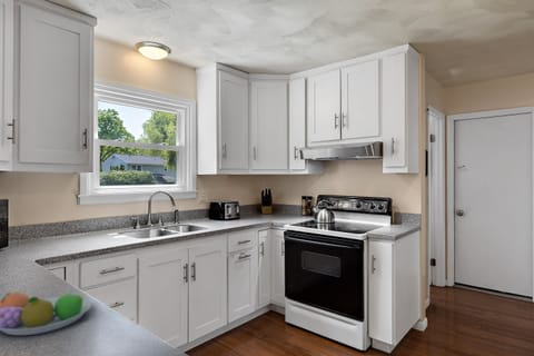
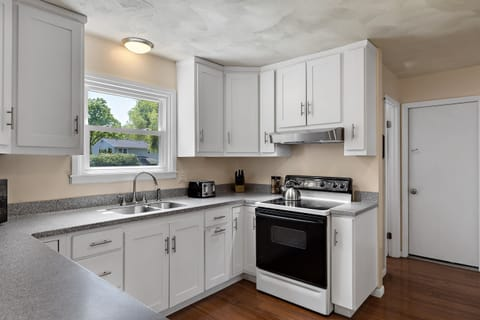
- fruit bowl [0,291,92,336]
